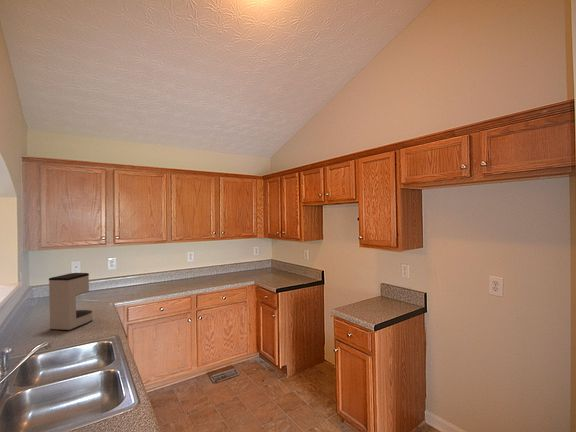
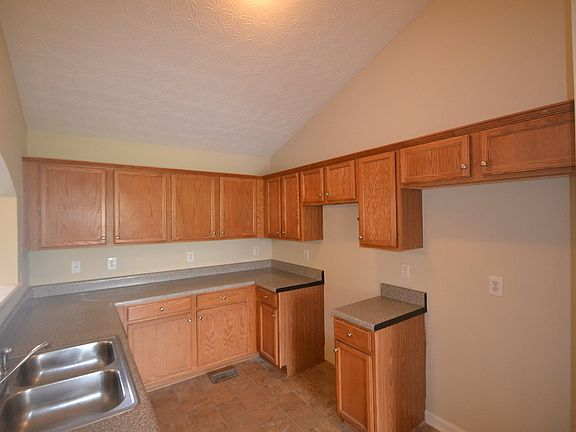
- coffee maker [48,272,93,331]
